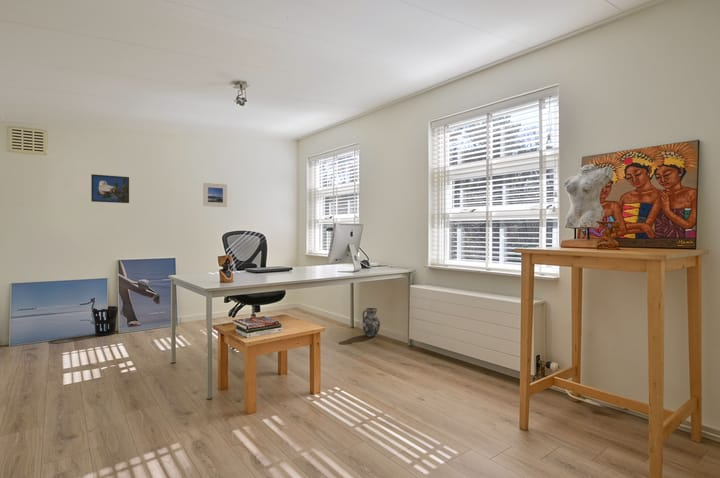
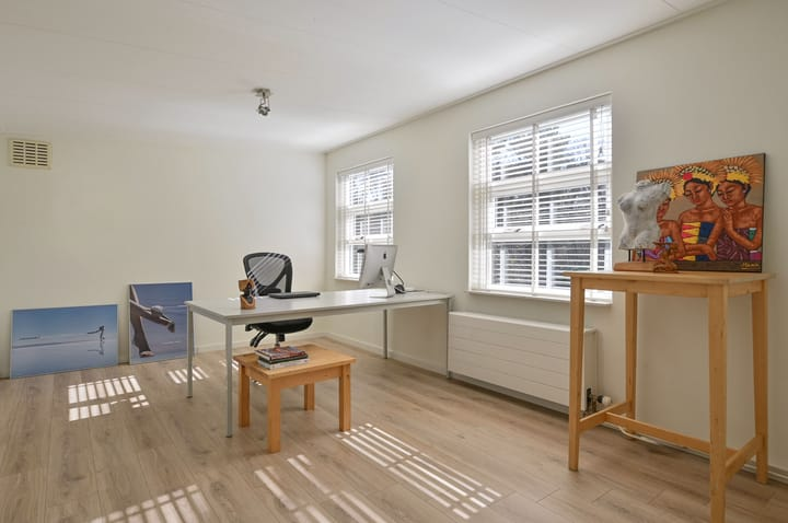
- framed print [202,182,228,208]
- wastebasket [91,305,119,337]
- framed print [90,173,130,204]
- ceramic jug [361,307,381,337]
